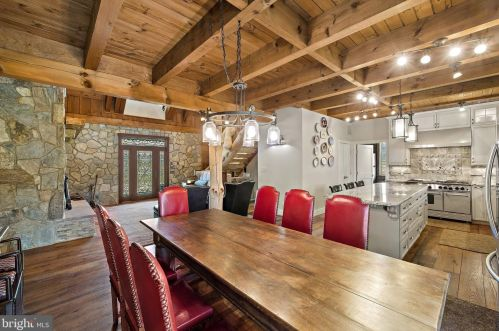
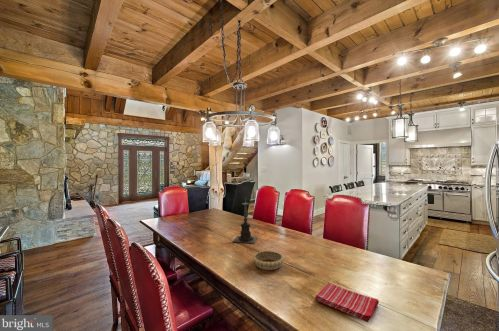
+ candle holder [232,197,258,244]
+ decorative bowl [252,250,286,271]
+ dish towel [313,282,380,323]
